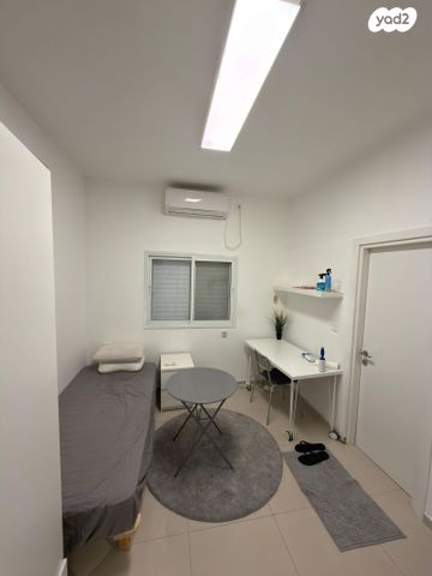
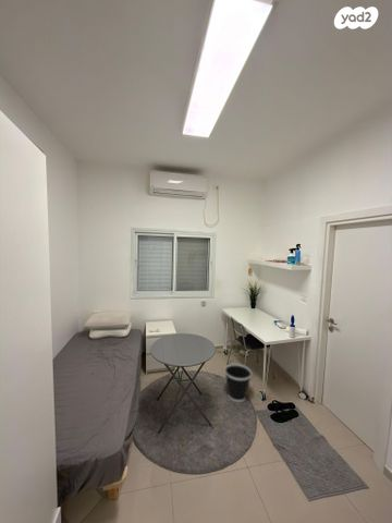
+ wastebasket [223,363,253,403]
